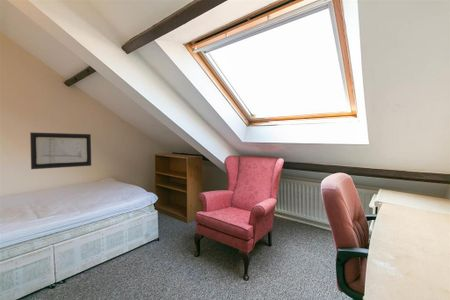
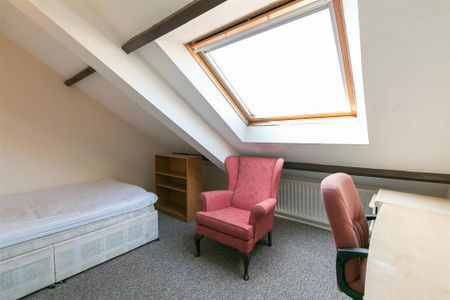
- wall art [29,131,92,170]
